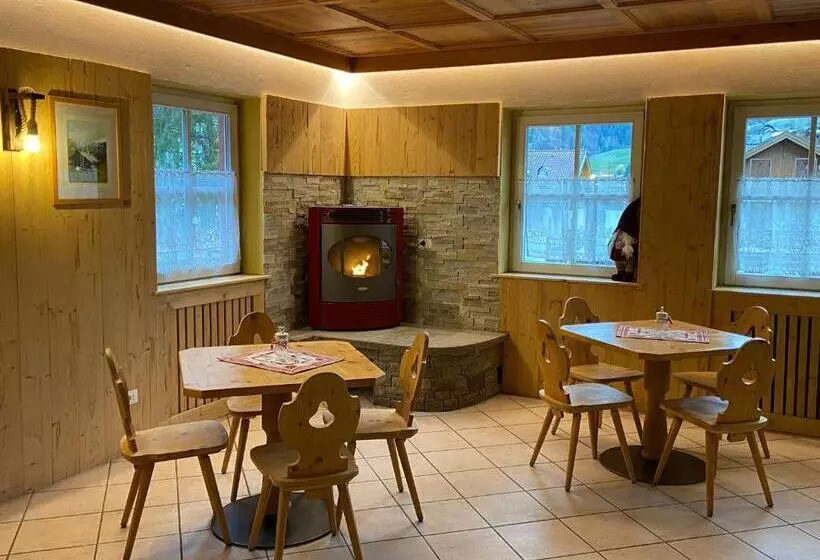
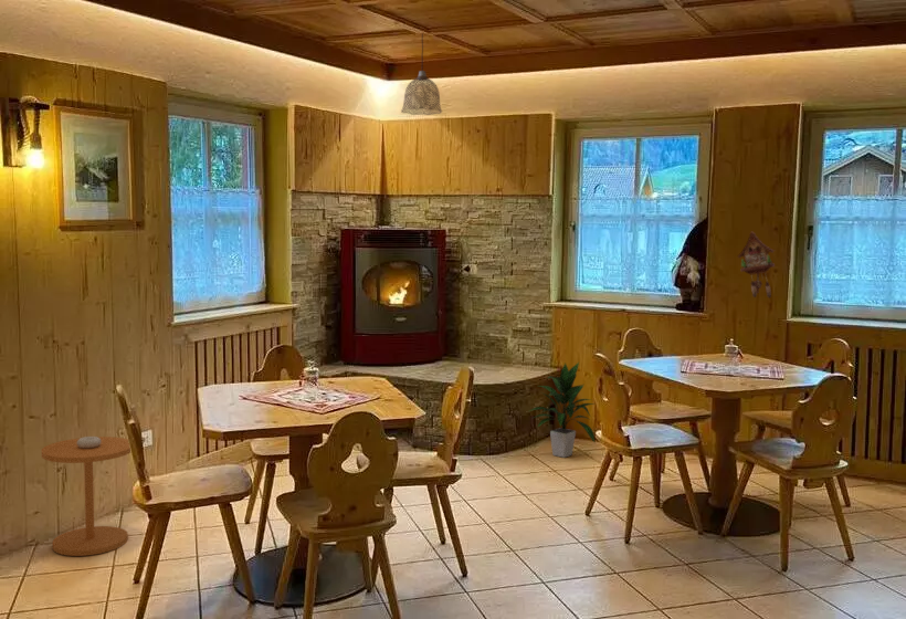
+ side table [41,436,131,557]
+ cuckoo clock [737,231,776,298]
+ indoor plant [528,361,597,459]
+ pendant lamp [400,32,443,116]
